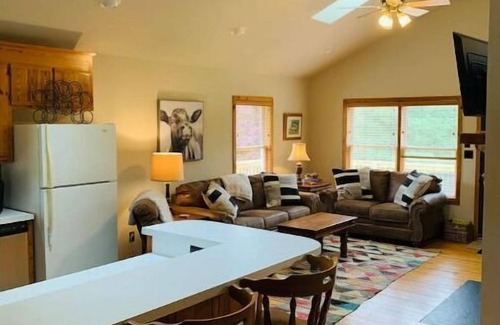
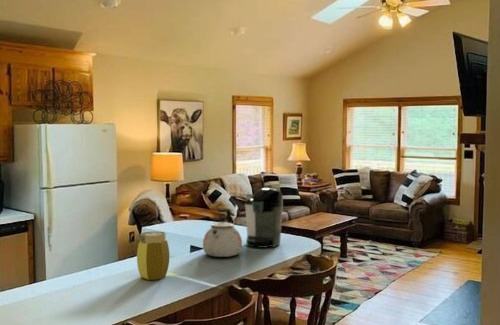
+ kettle [202,208,243,258]
+ coffee maker [244,187,284,249]
+ jar [136,230,170,281]
